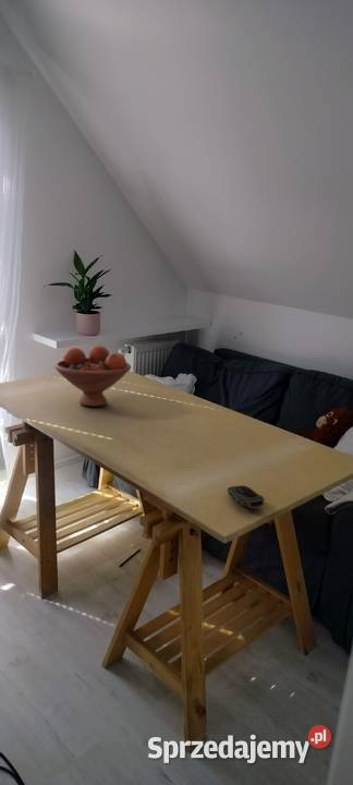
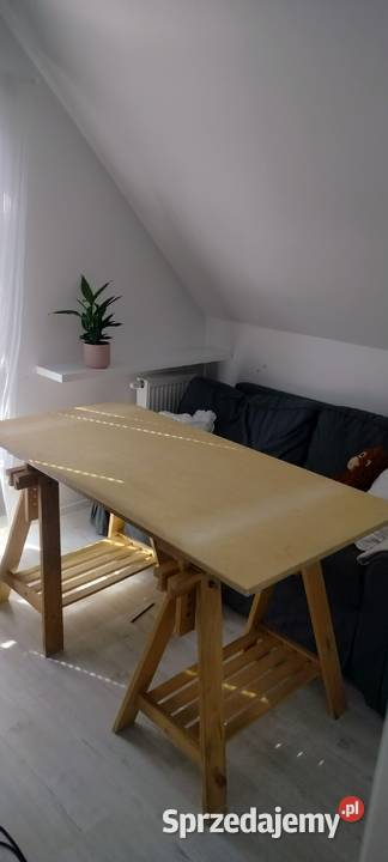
- fruit bowl [53,345,132,408]
- computer mouse [227,484,265,509]
